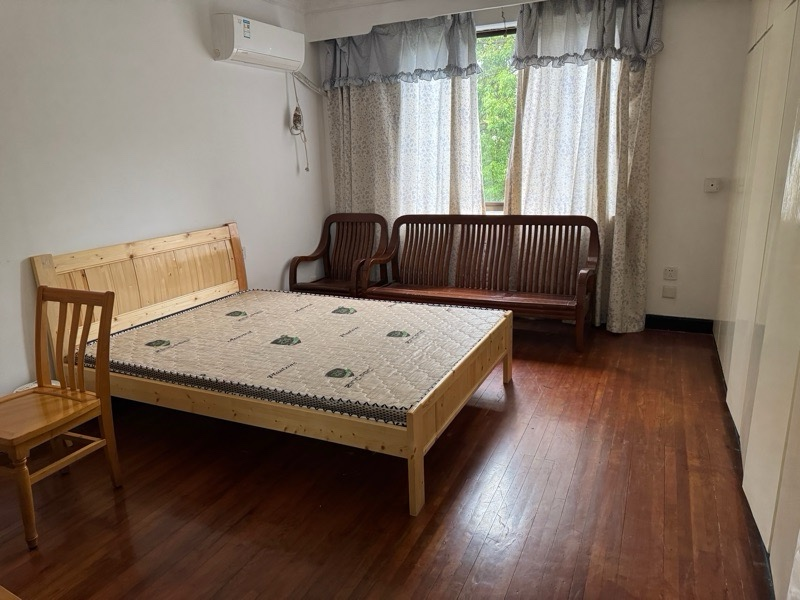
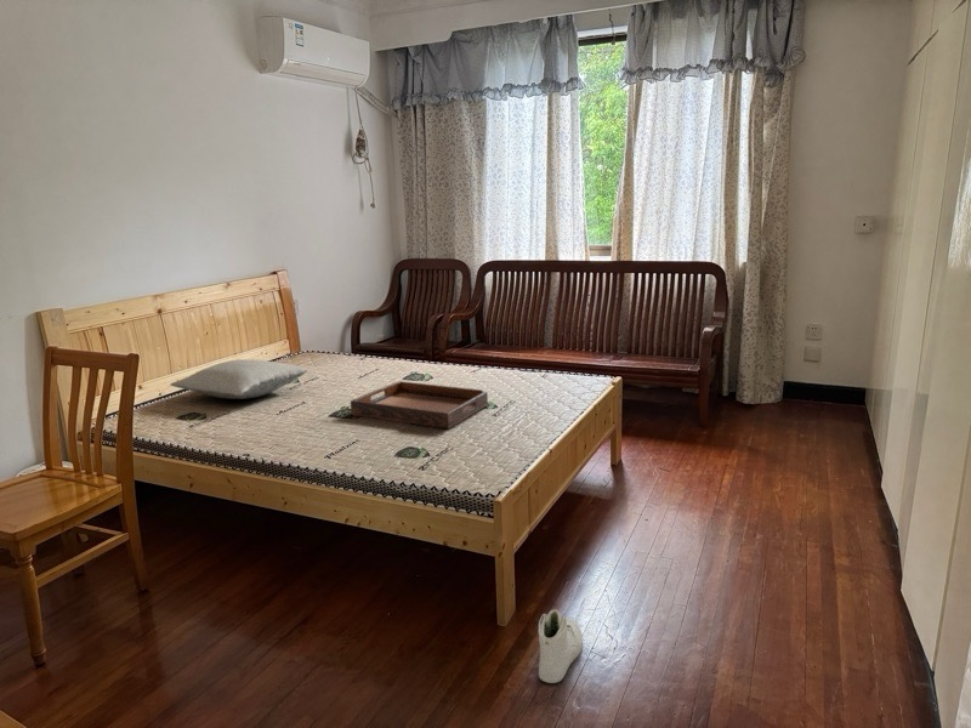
+ sneaker [538,608,584,684]
+ serving tray [350,380,489,430]
+ pillow [170,358,308,400]
